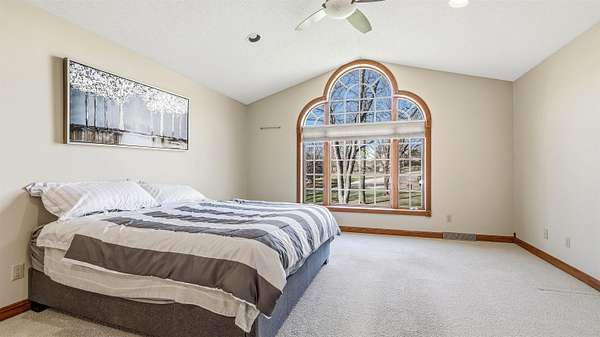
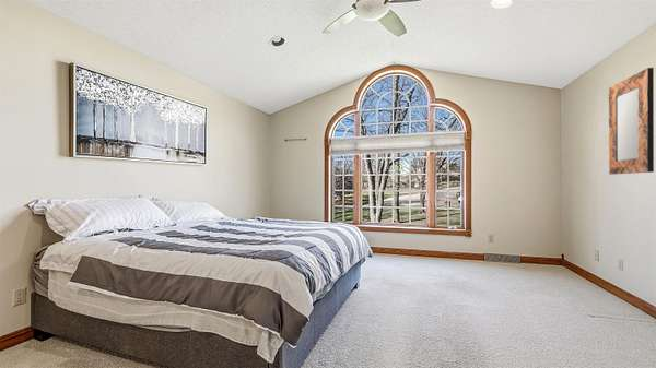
+ home mirror [608,67,655,175]
